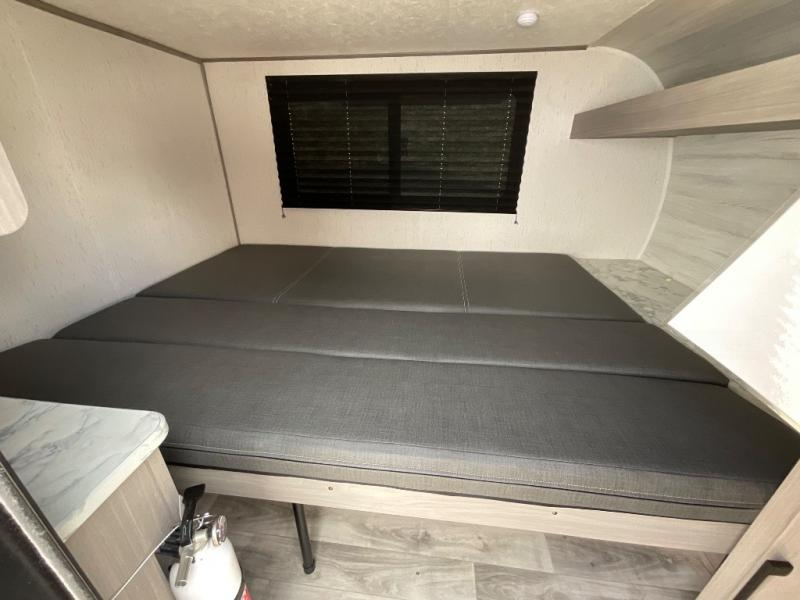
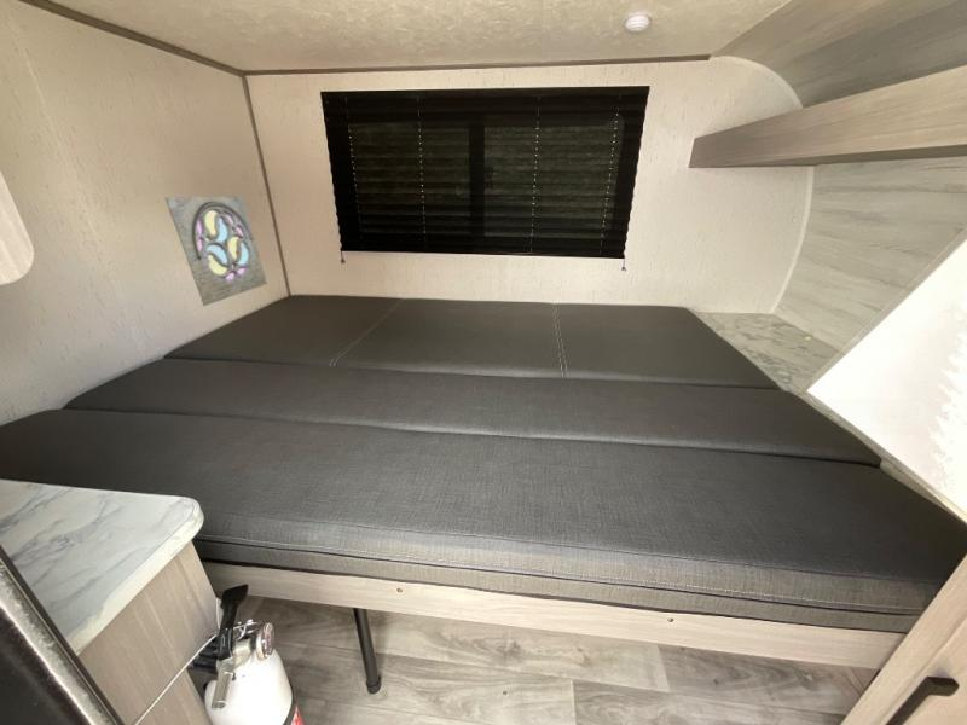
+ wall ornament [164,195,268,307]
